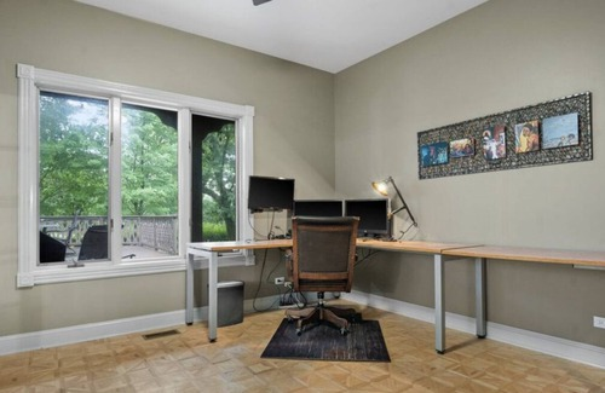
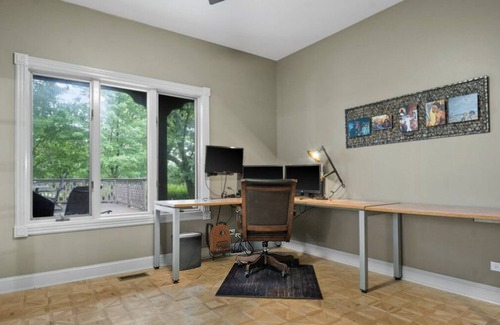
+ backpack [205,220,233,262]
